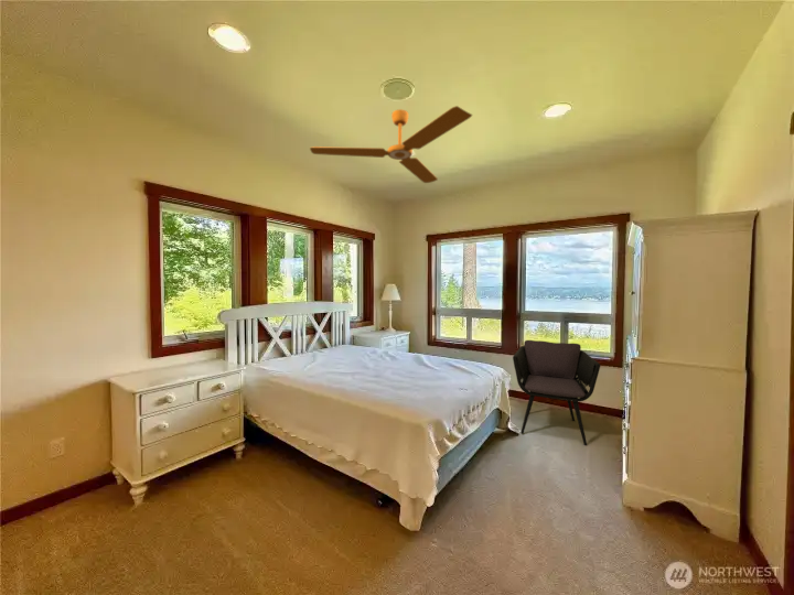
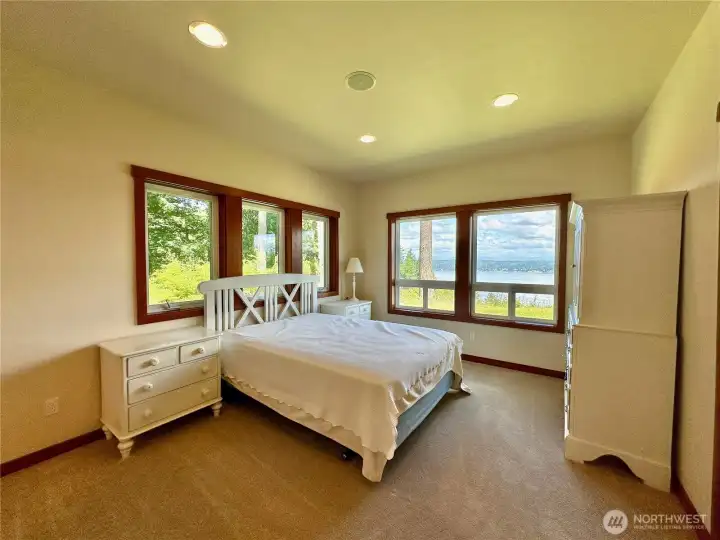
- ceiling fan [309,105,473,184]
- armchair [512,339,601,446]
